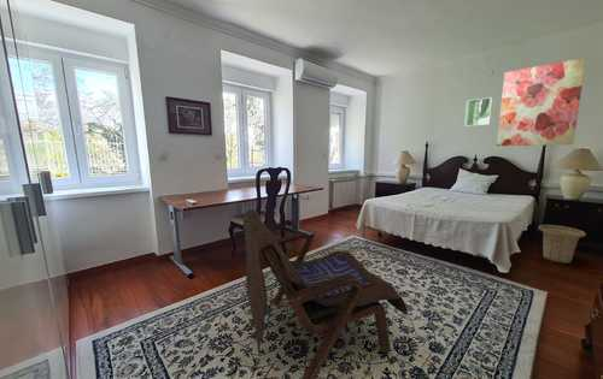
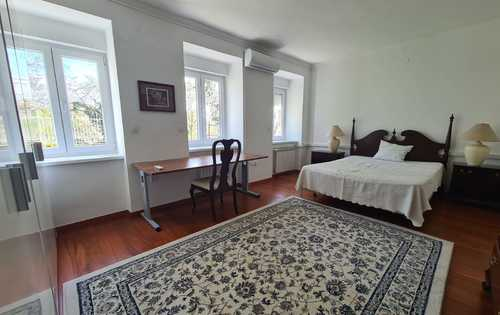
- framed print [463,96,493,128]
- armchair [242,208,409,379]
- wall art [496,57,587,147]
- basket [538,224,587,265]
